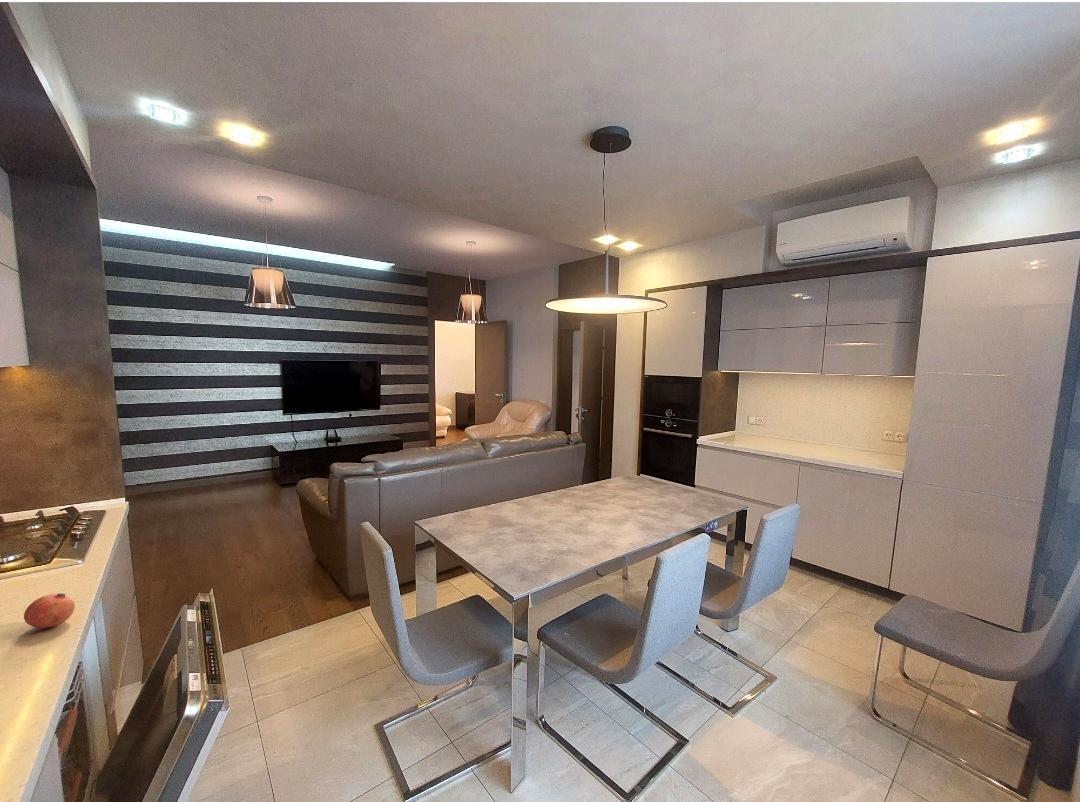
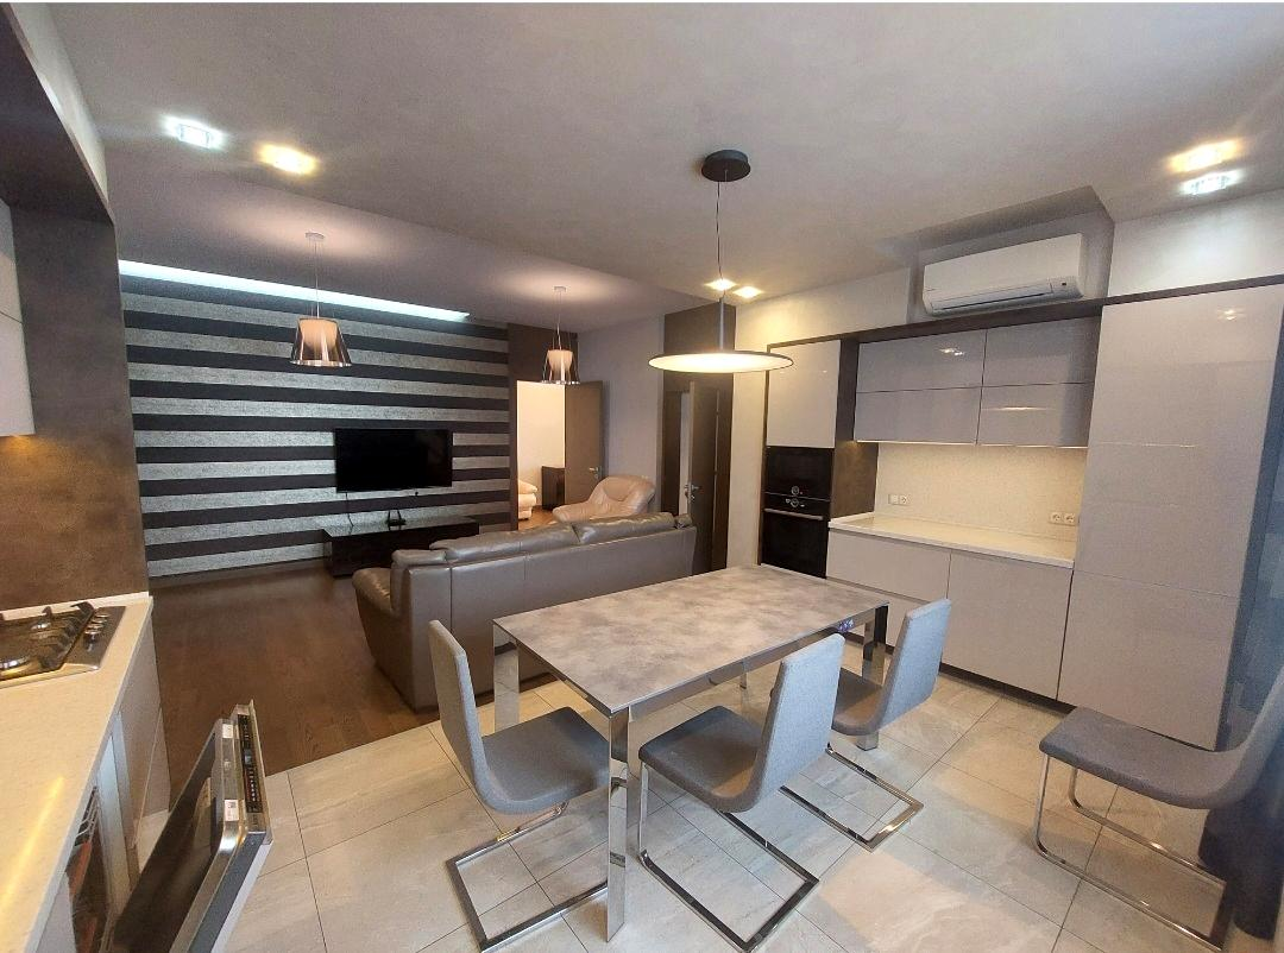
- pomegranate [23,592,76,629]
